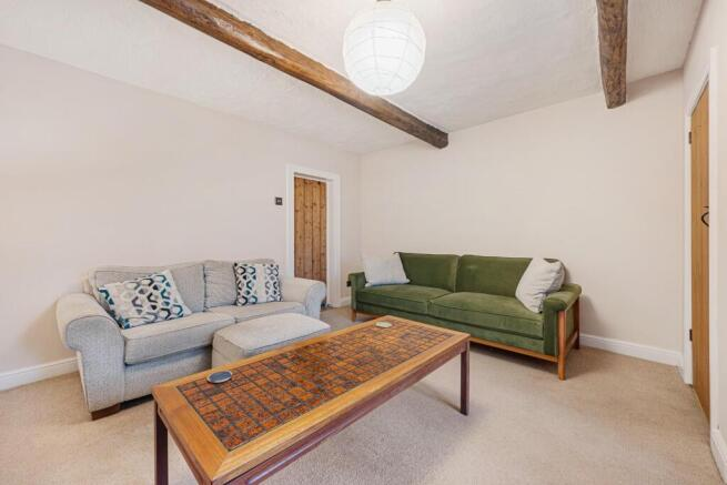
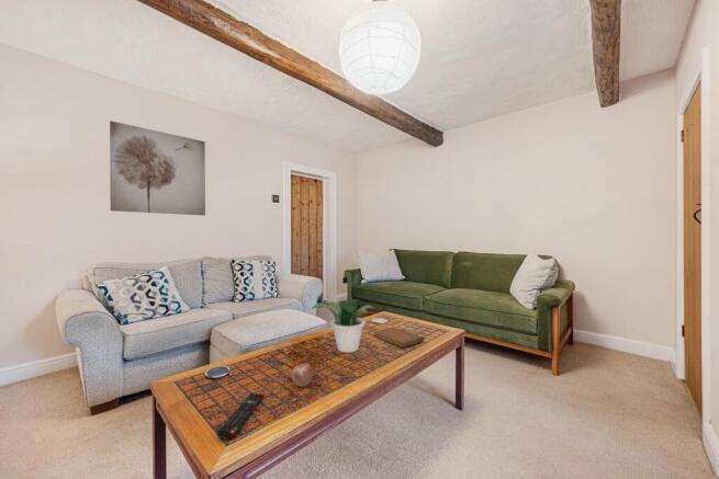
+ wall art [109,119,206,217]
+ apple [291,363,314,388]
+ notebook [372,327,425,349]
+ potted plant [311,298,377,354]
+ remote control [216,392,266,441]
